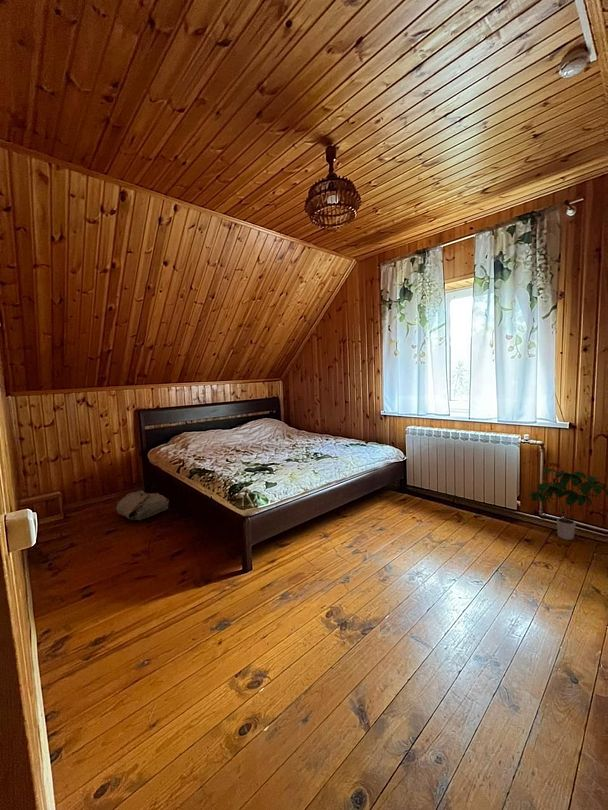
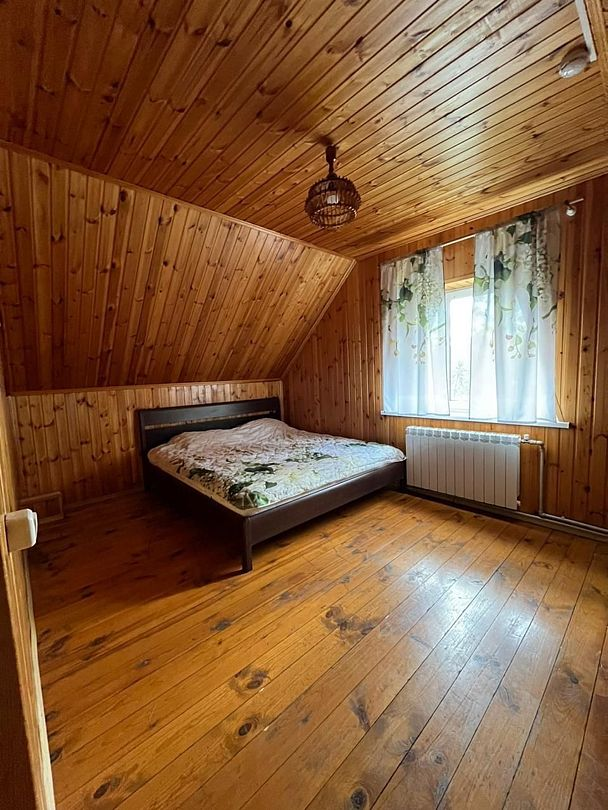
- bag [115,489,170,521]
- potted plant [528,467,608,541]
